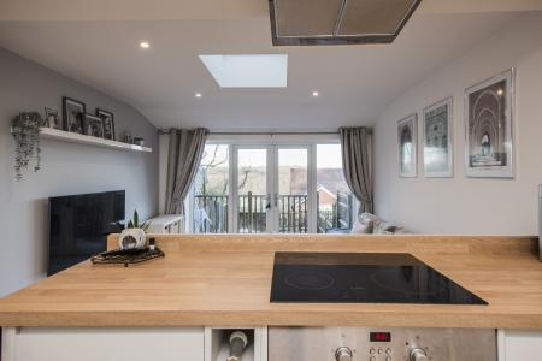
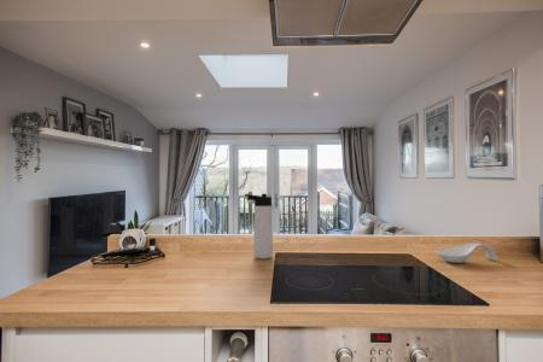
+ thermos bottle [244,193,274,259]
+ spoon rest [436,241,498,264]
